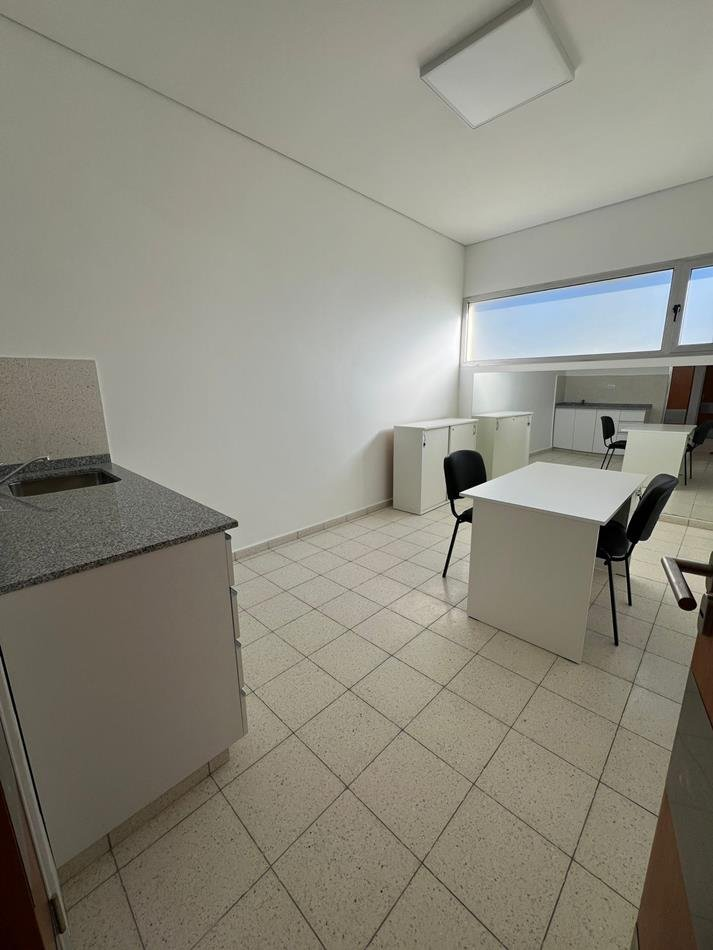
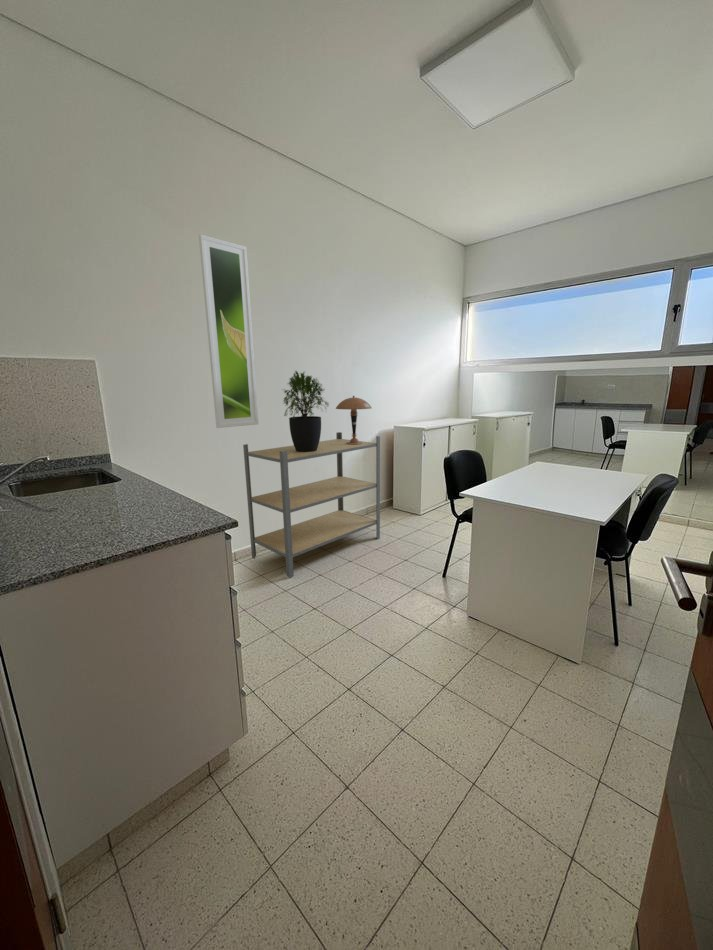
+ potted plant [282,370,330,452]
+ table lamp [335,395,373,445]
+ shelving unit [242,431,381,578]
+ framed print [198,233,259,429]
